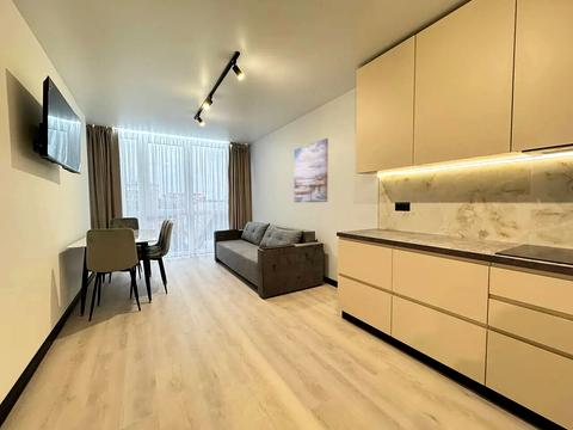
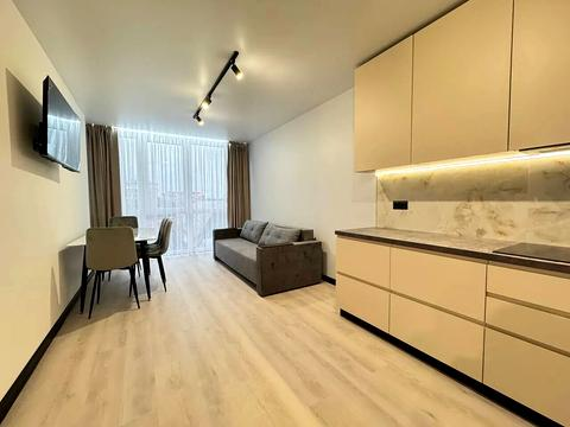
- wall art [294,137,329,203]
